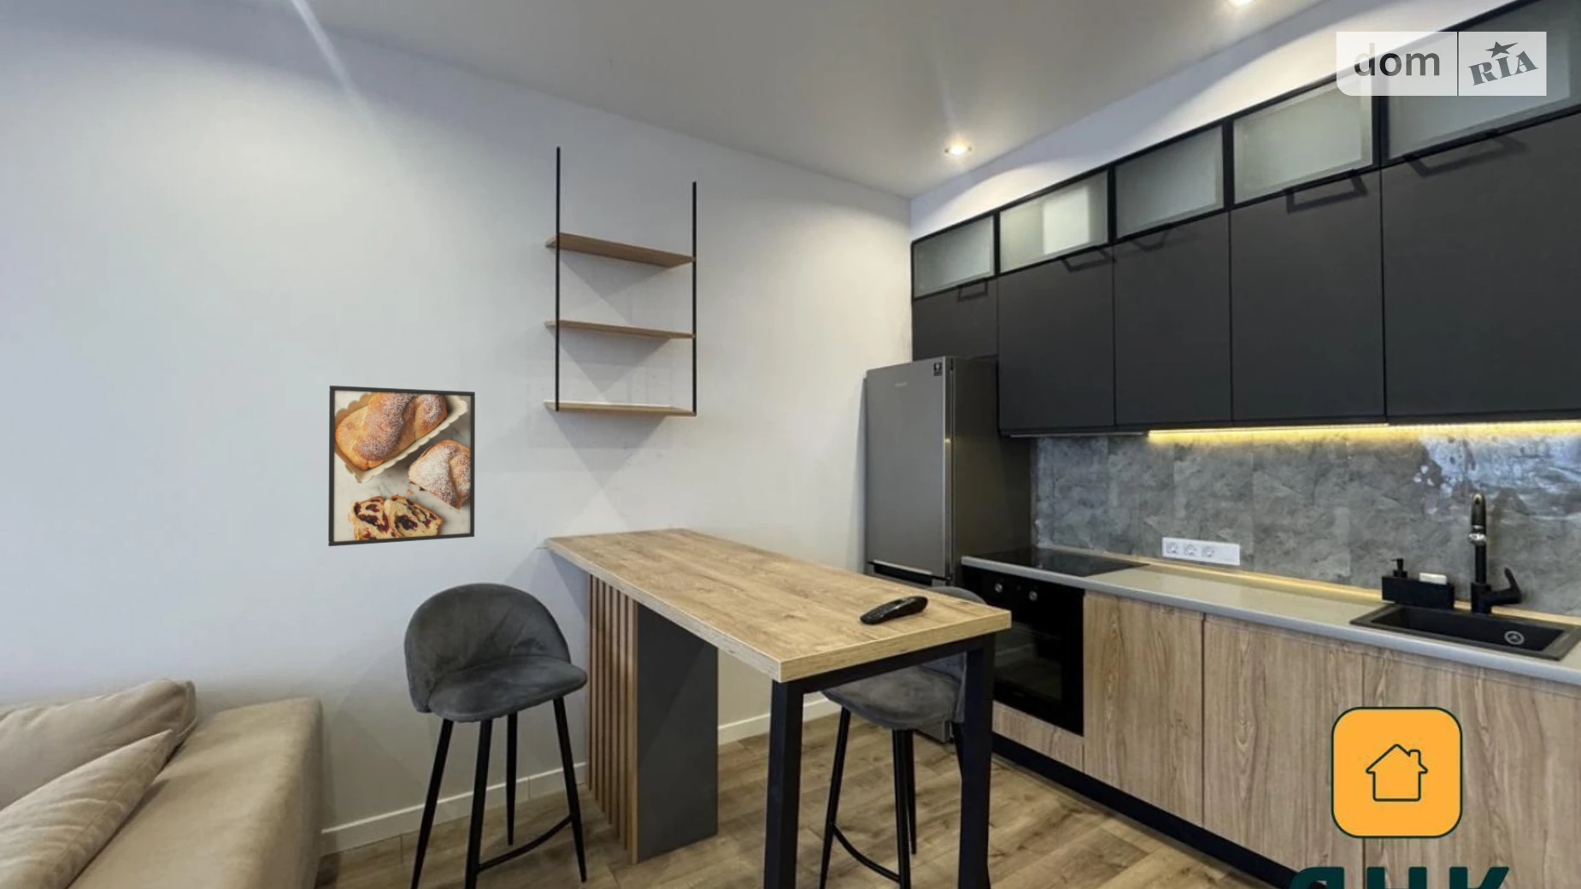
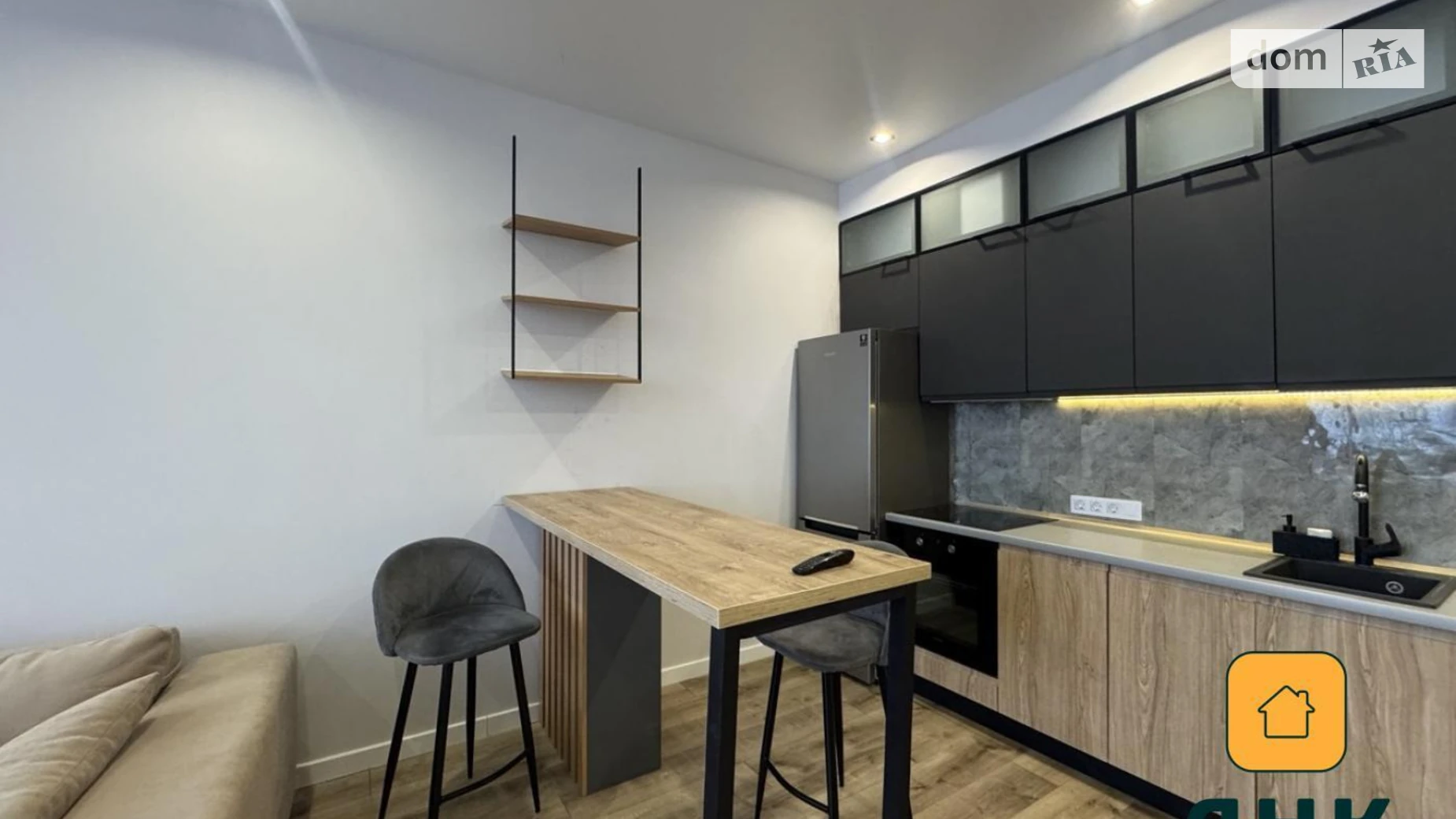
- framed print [327,384,476,547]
